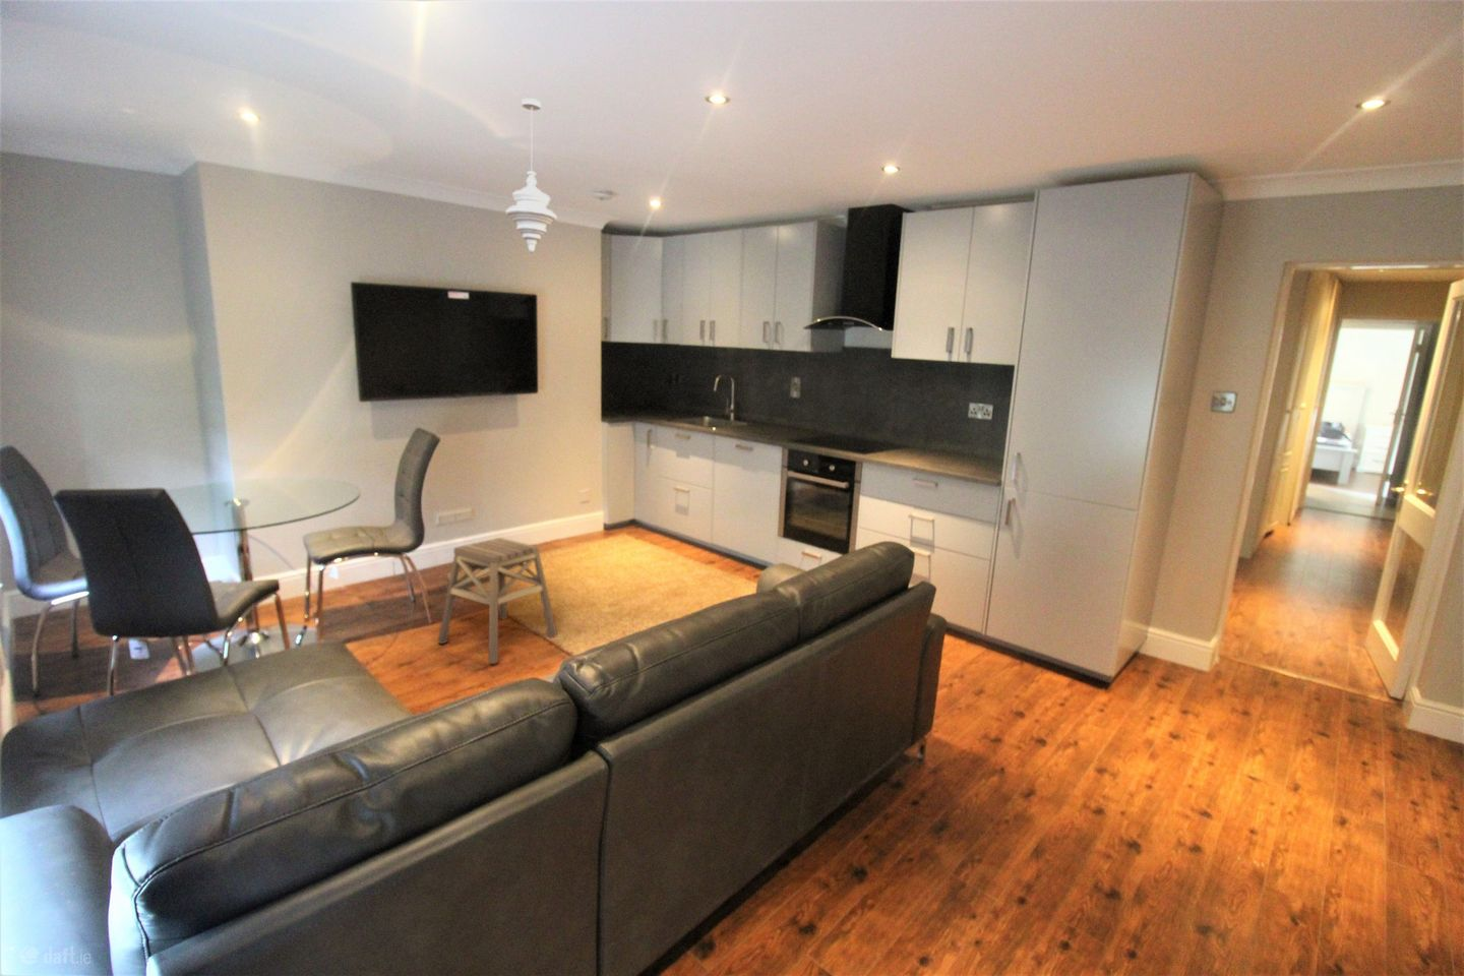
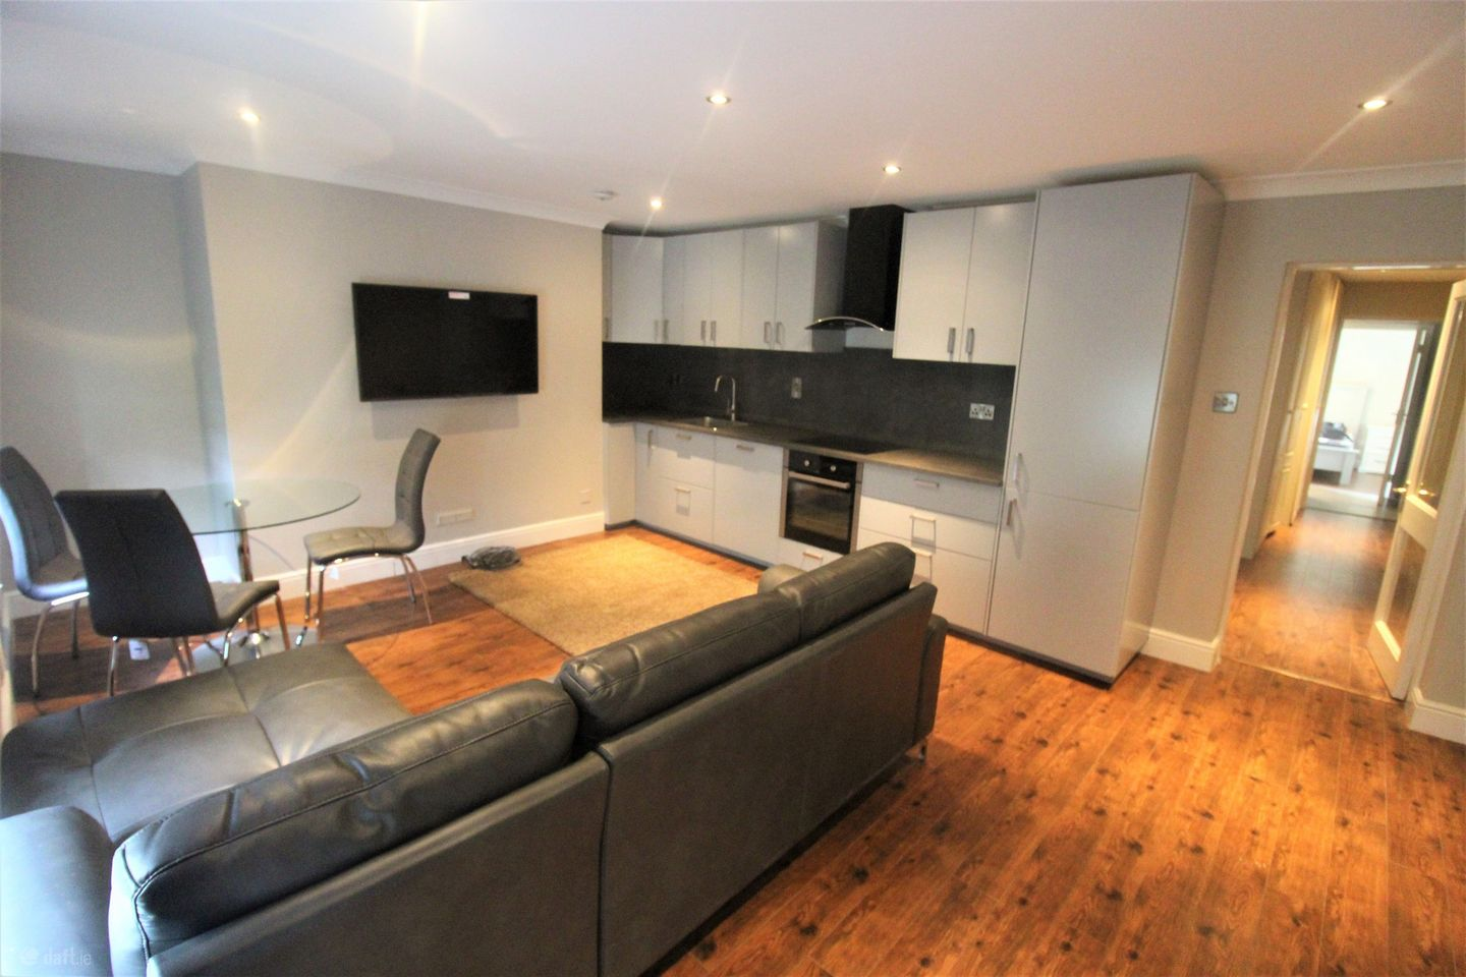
- stool [436,537,558,664]
- pendant light [504,98,558,253]
